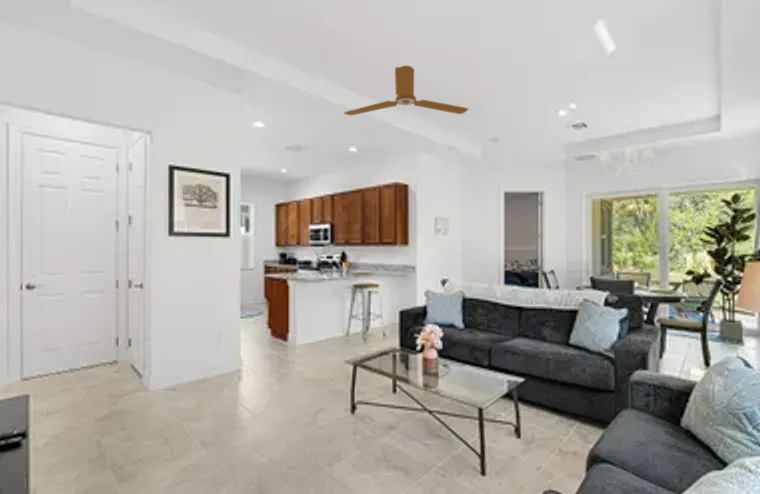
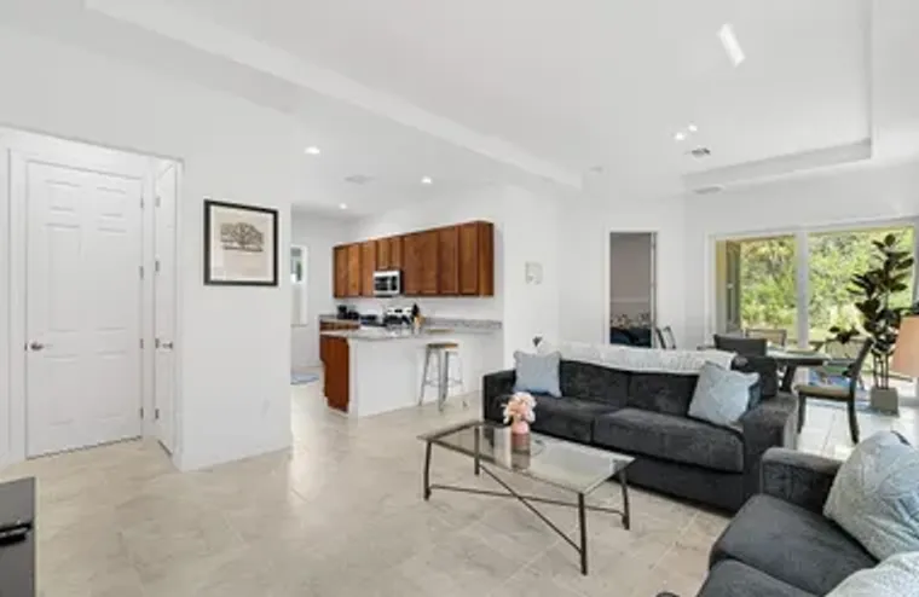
- chandelier [598,124,656,179]
- ceiling fan [343,64,469,116]
